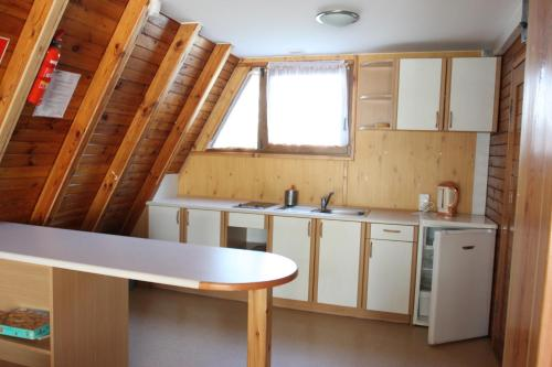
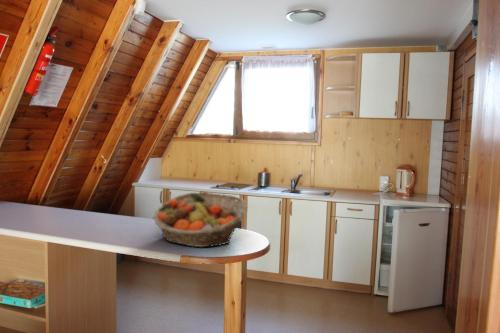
+ fruit basket [152,192,248,248]
